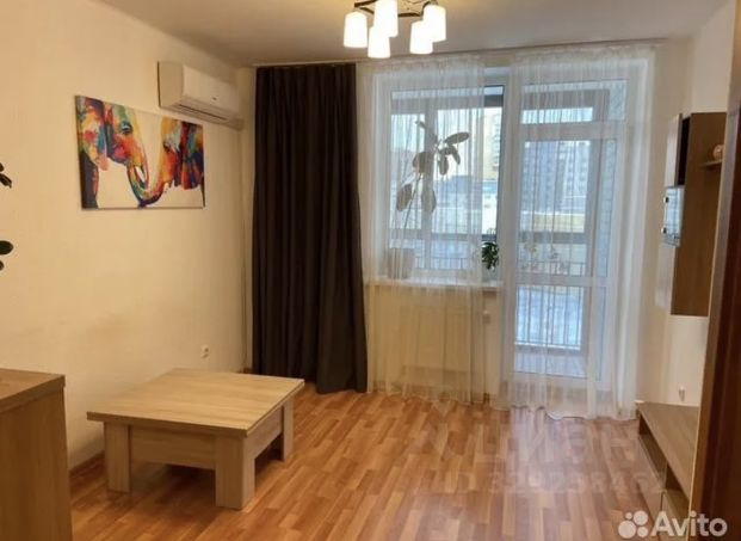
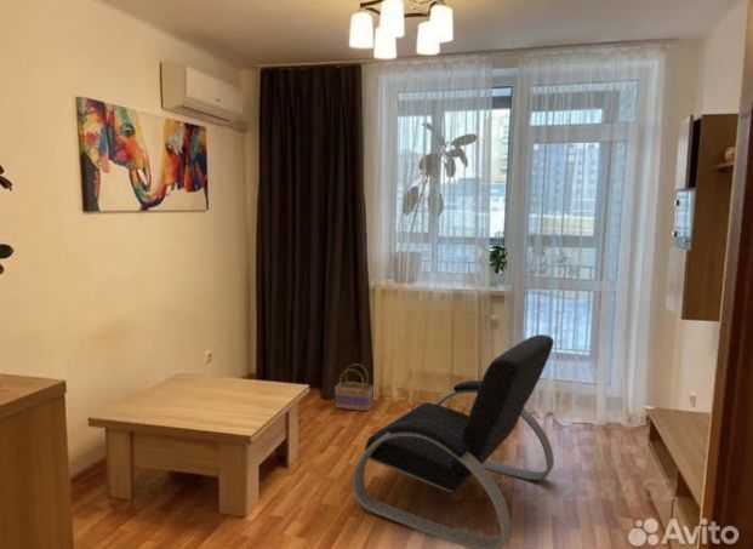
+ basket [333,362,375,412]
+ armchair [352,333,555,549]
